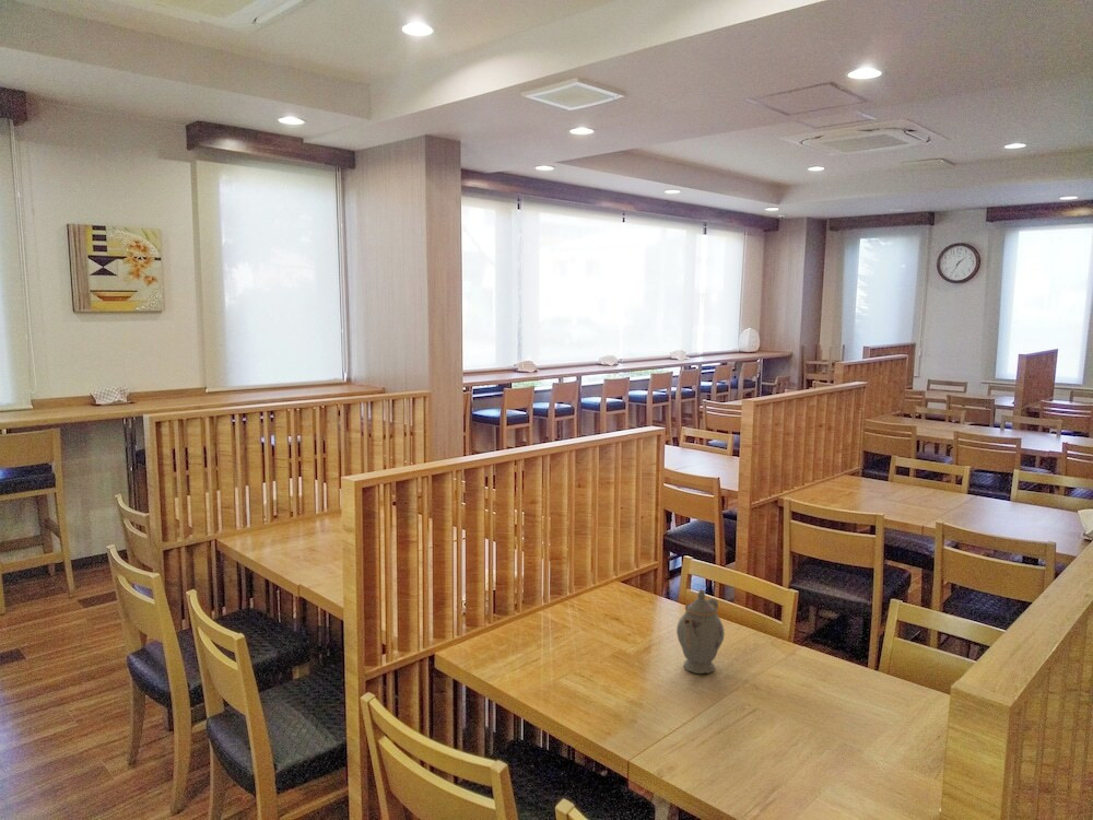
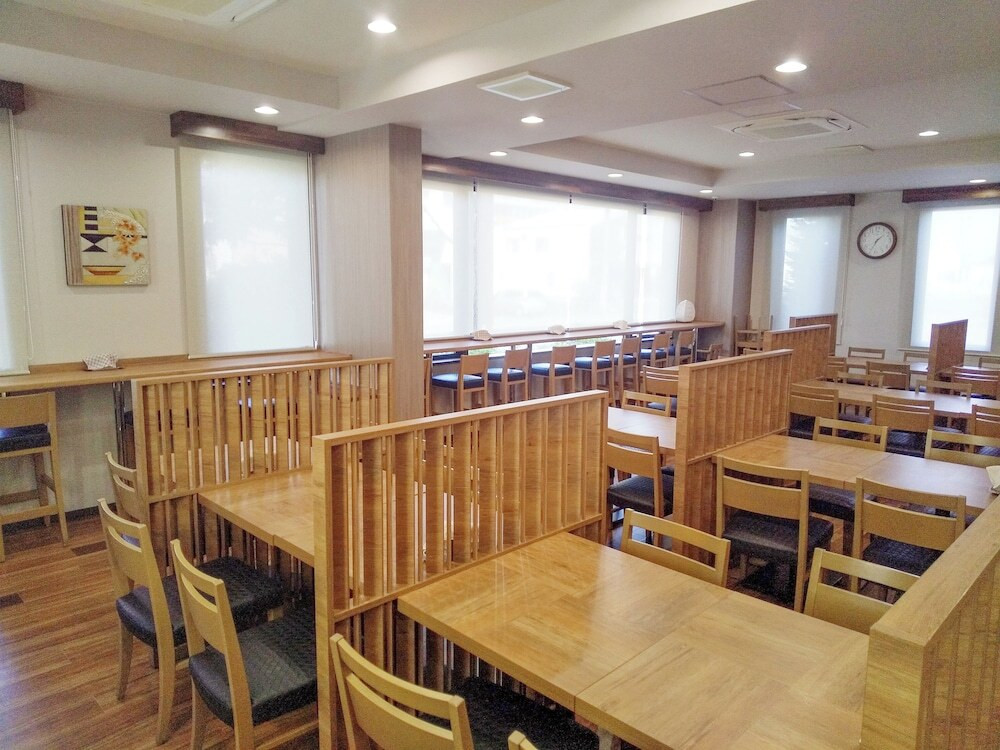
- chinaware [675,588,726,675]
